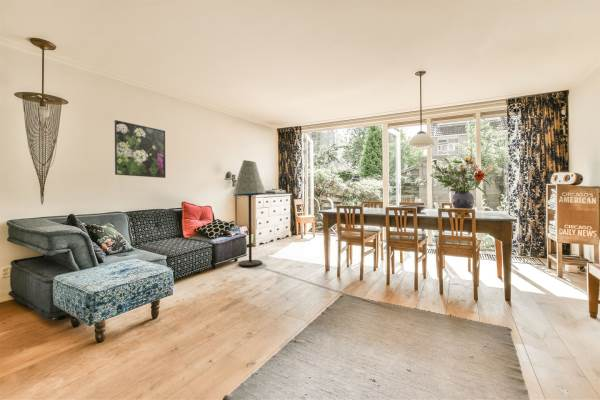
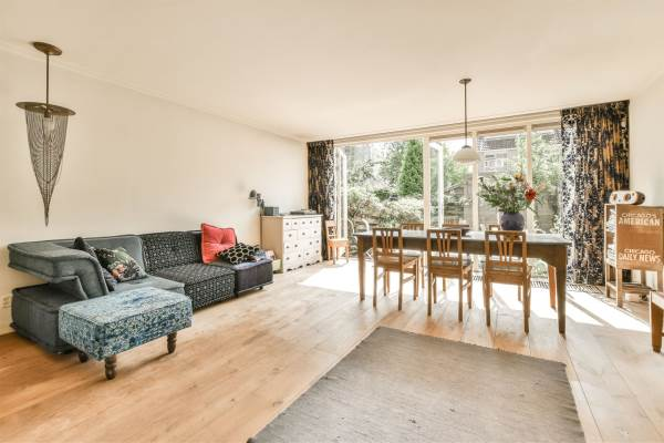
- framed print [114,119,166,179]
- floor lamp [232,159,267,268]
